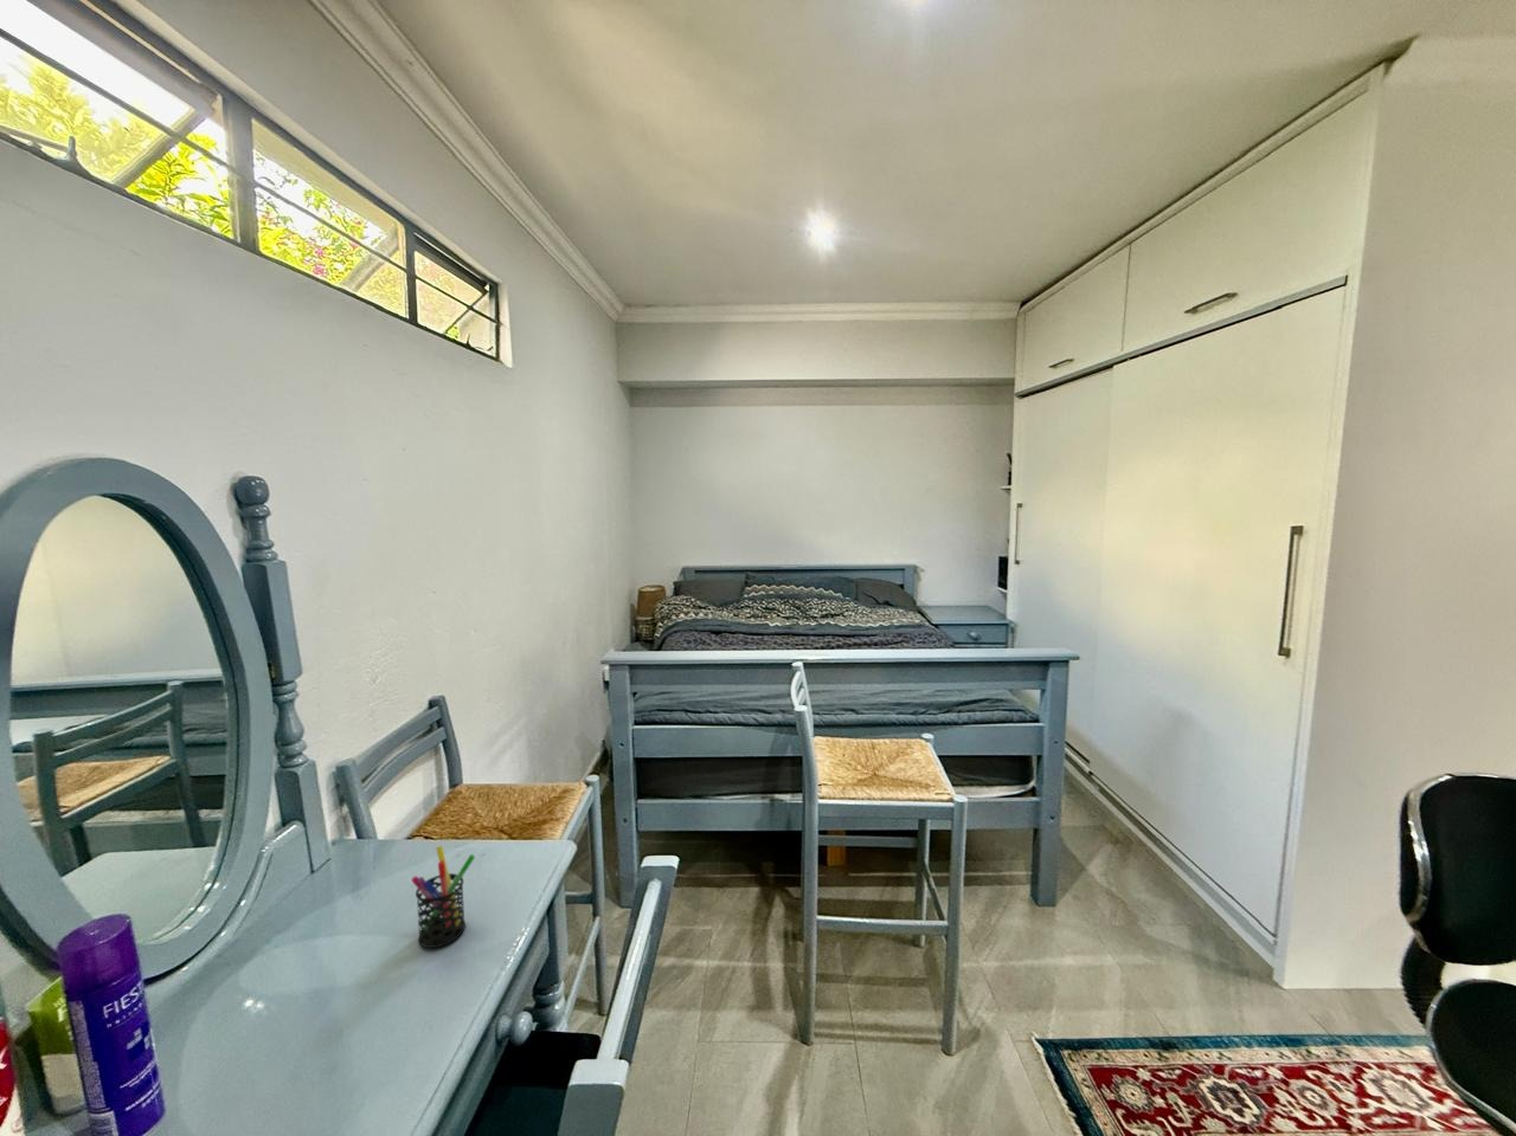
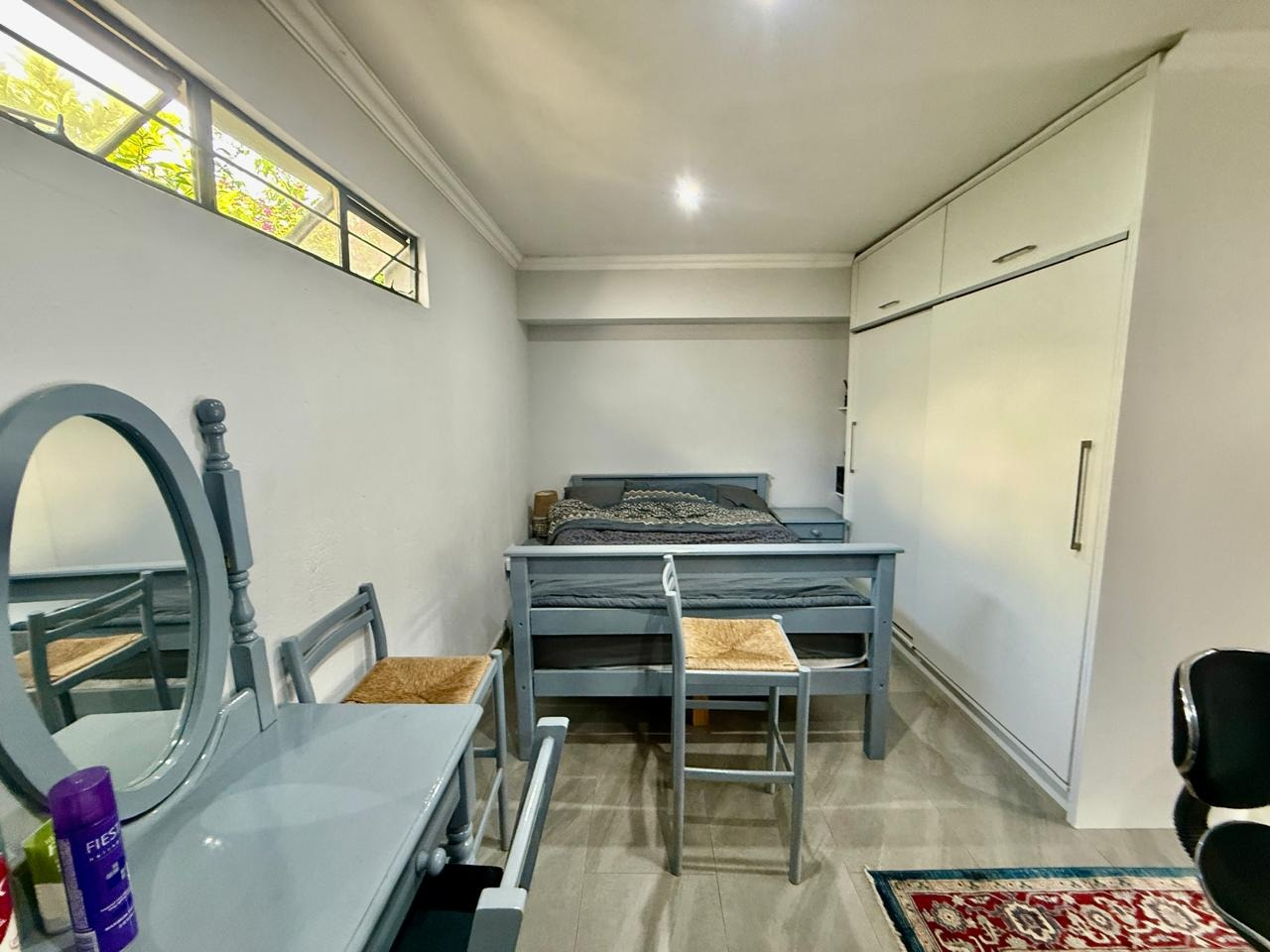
- pen holder [411,845,476,949]
